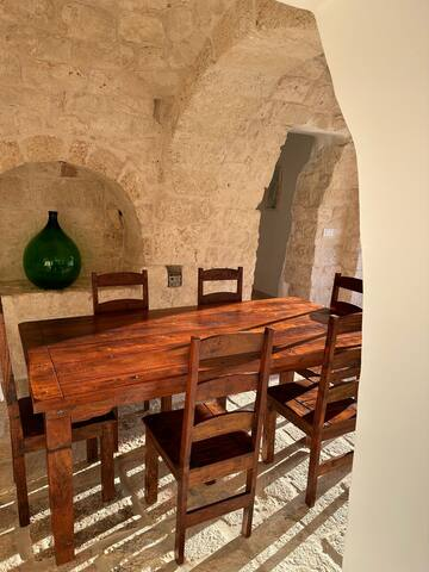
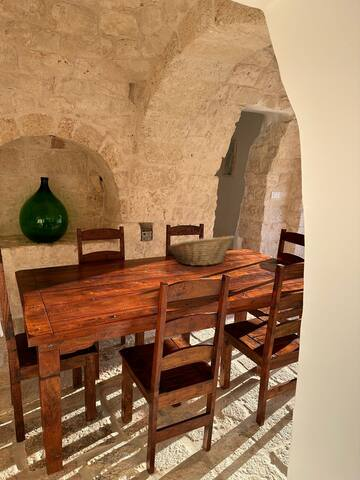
+ fruit basket [167,235,236,267]
